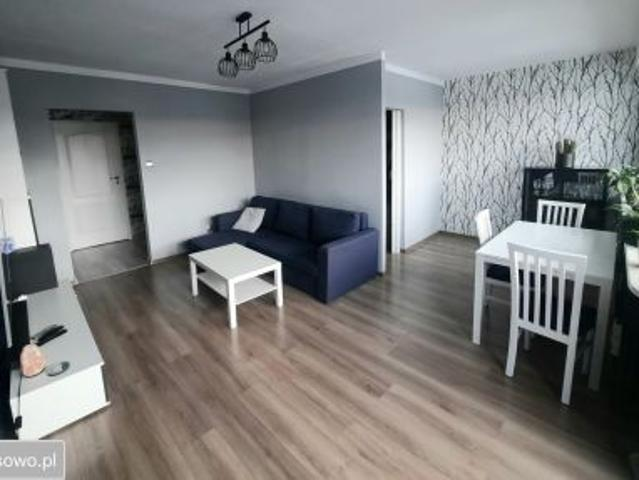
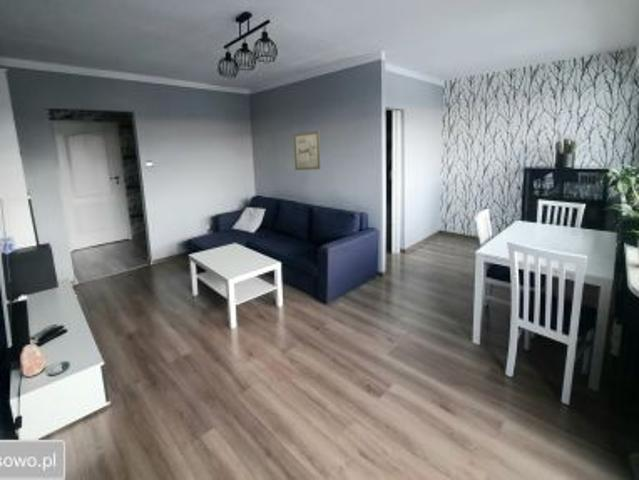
+ wall art [293,130,321,171]
